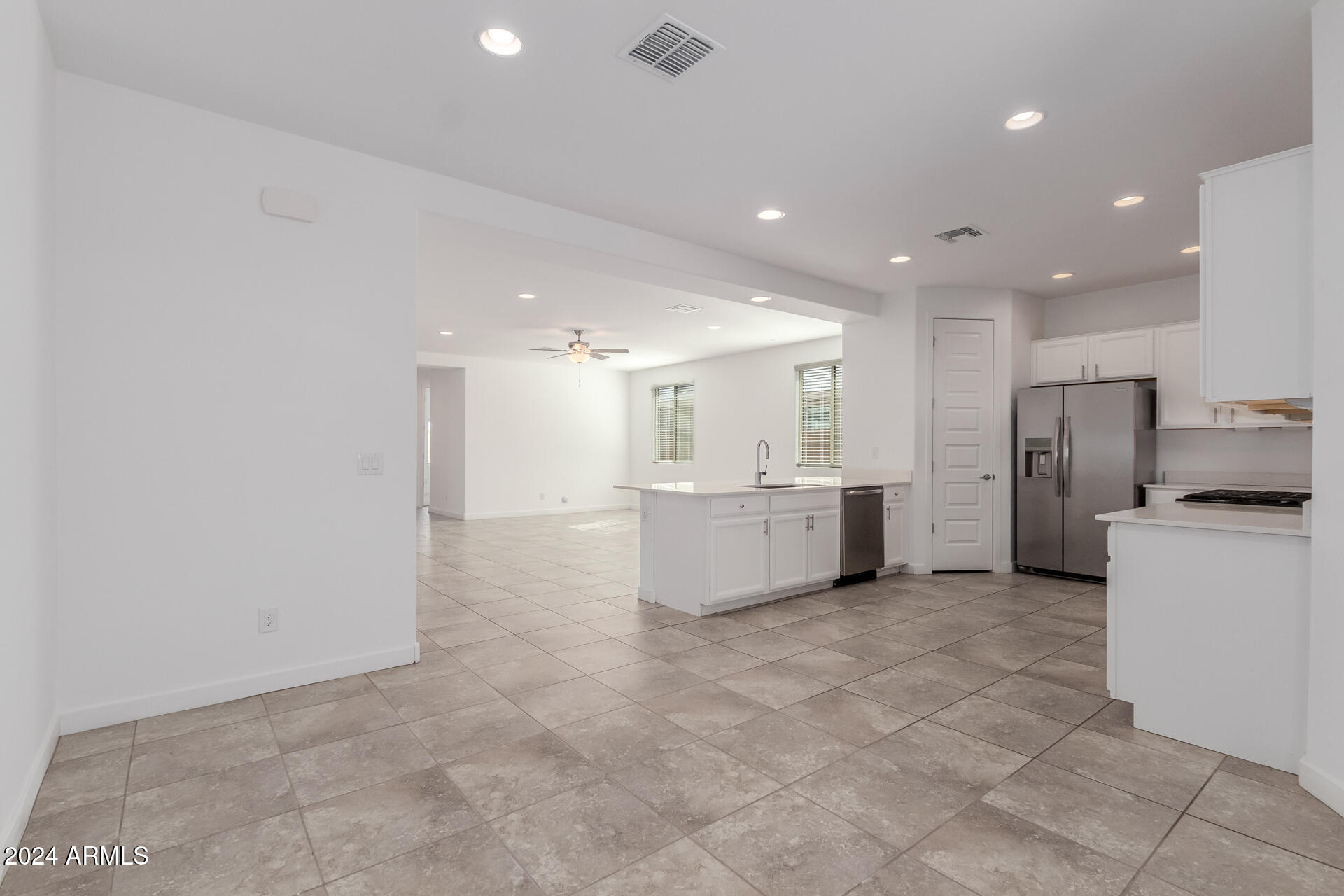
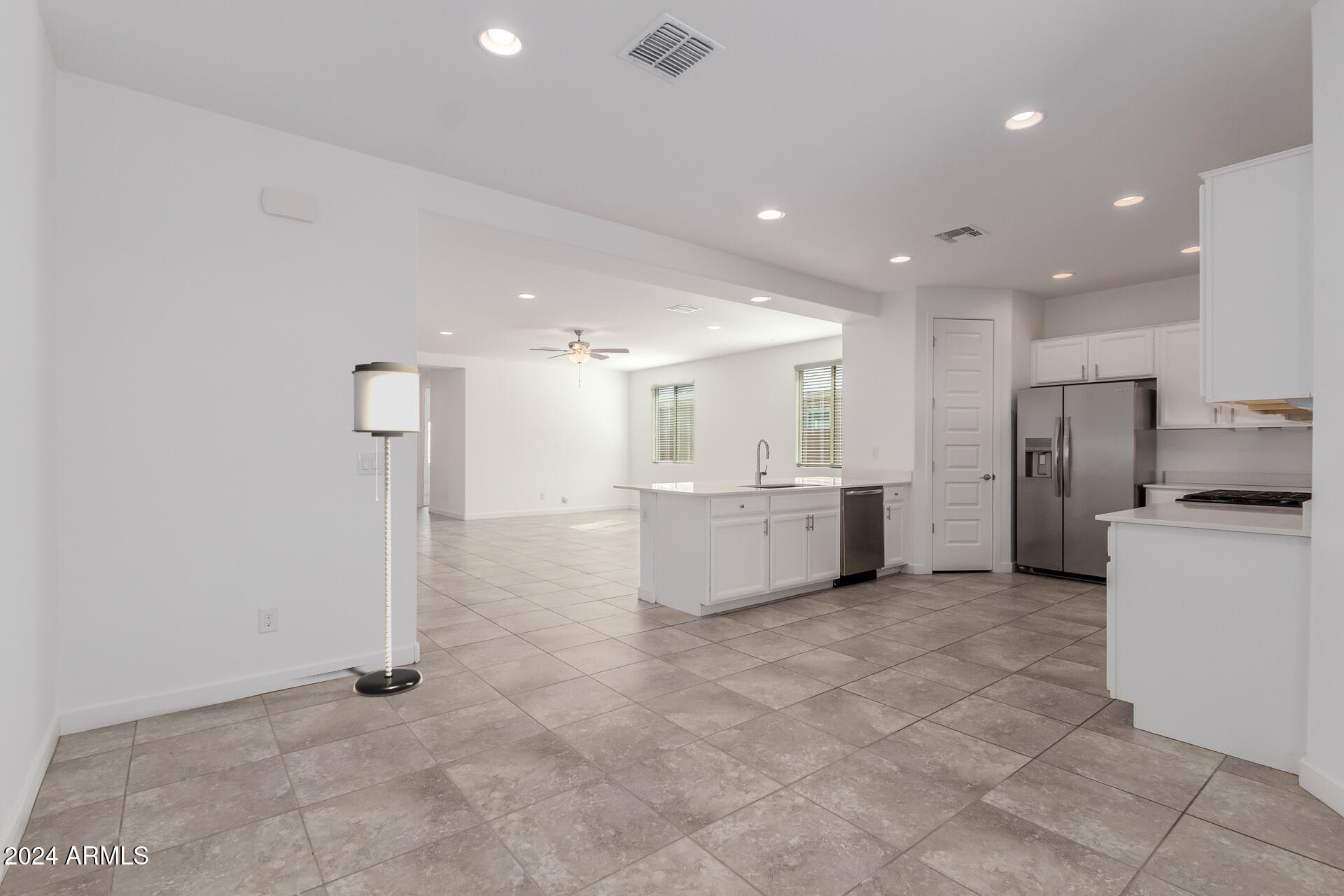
+ floor lamp [351,361,423,697]
